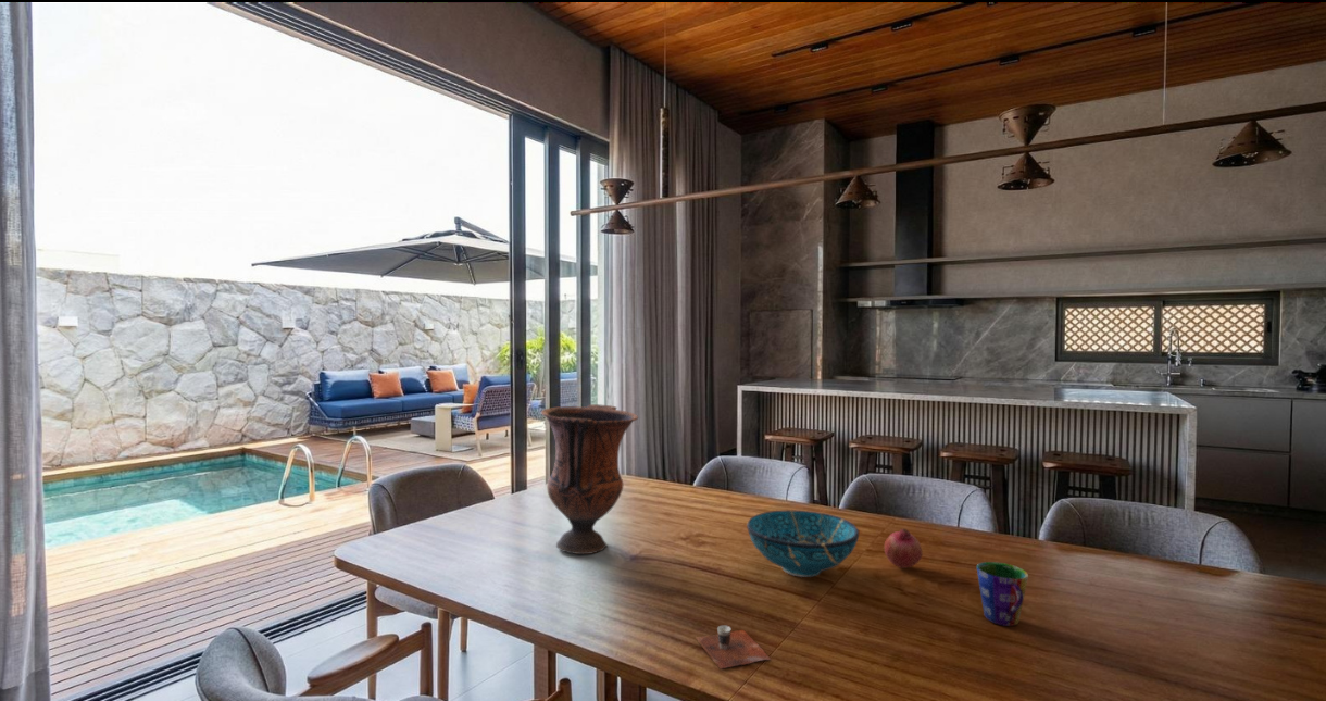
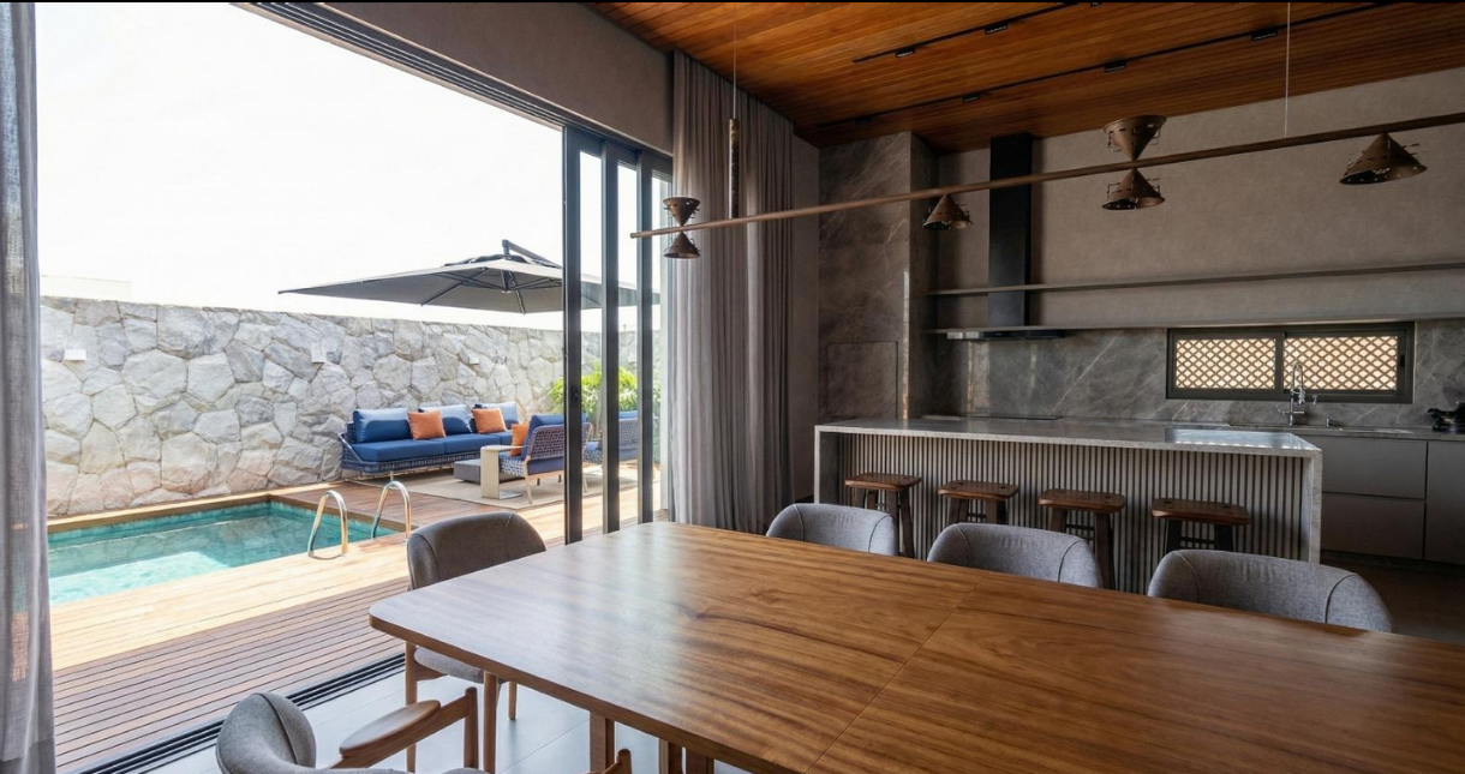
- cup [976,561,1029,627]
- fruit [884,528,924,568]
- vase [540,403,639,555]
- decorative bowl [746,509,860,578]
- cup [695,624,772,669]
